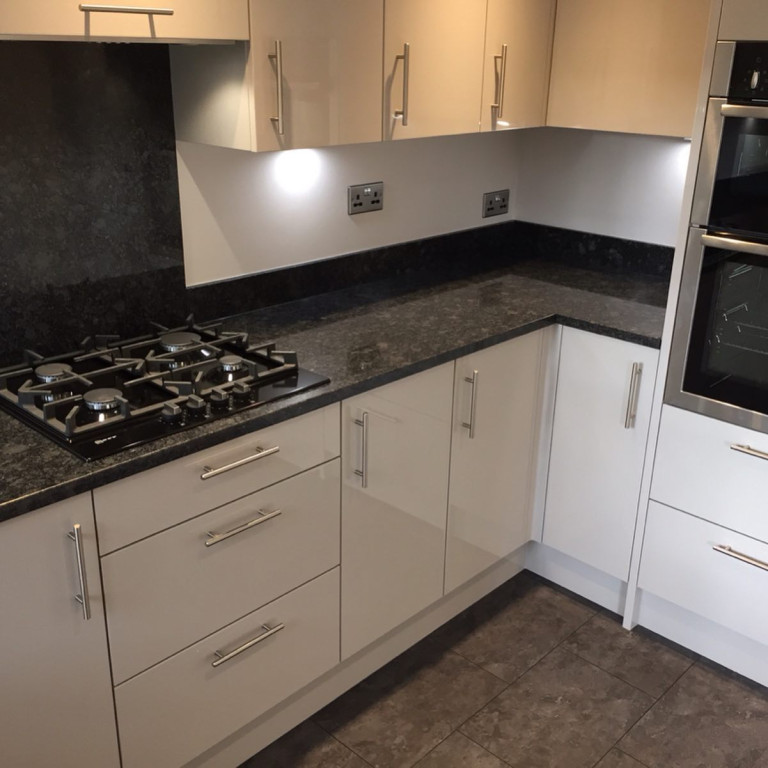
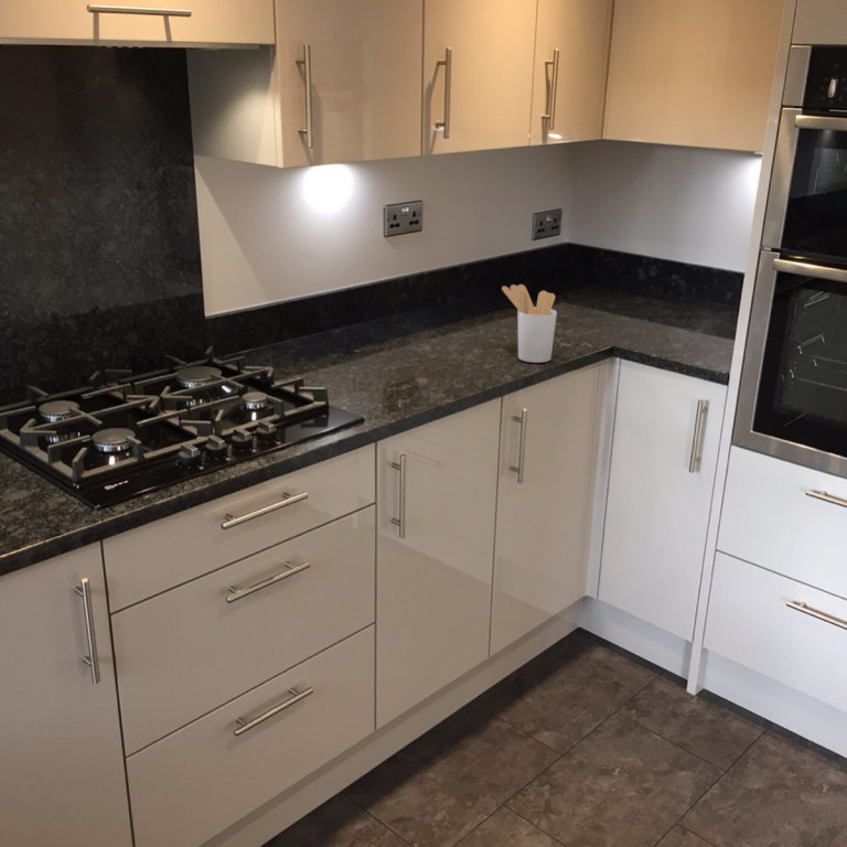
+ utensil holder [501,283,558,364]
